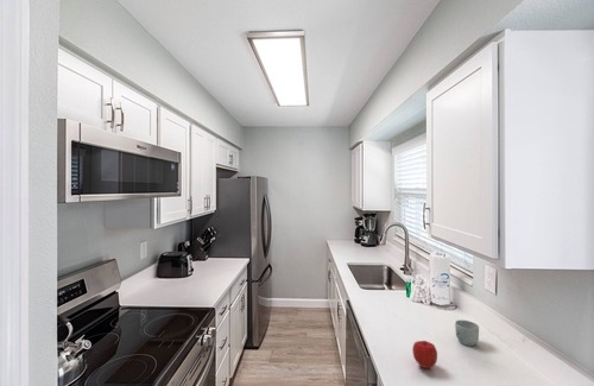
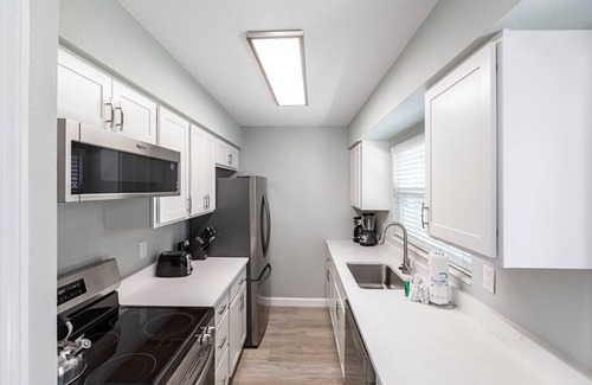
- mug [454,319,480,347]
- fruit [411,340,438,369]
